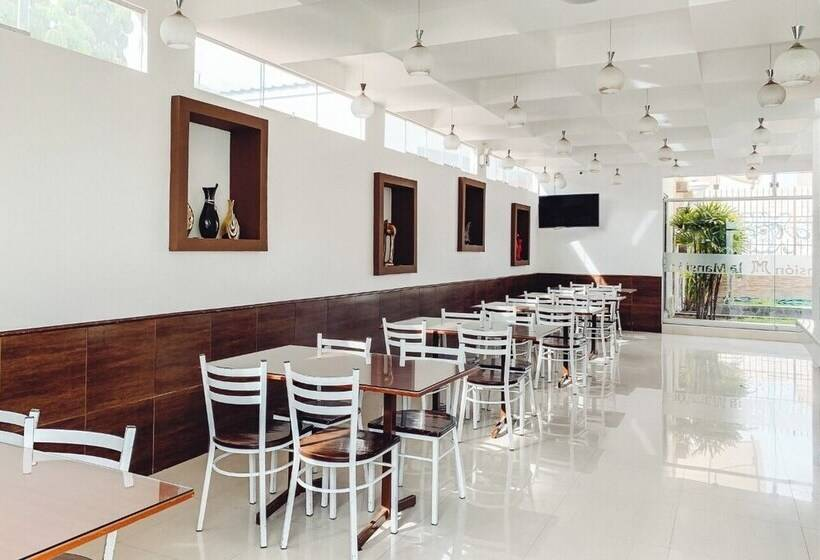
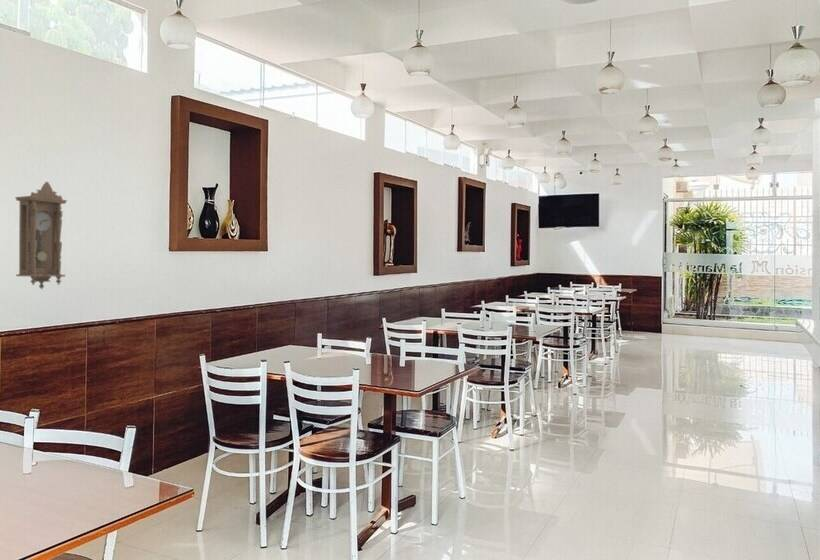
+ pendulum clock [14,181,68,290]
